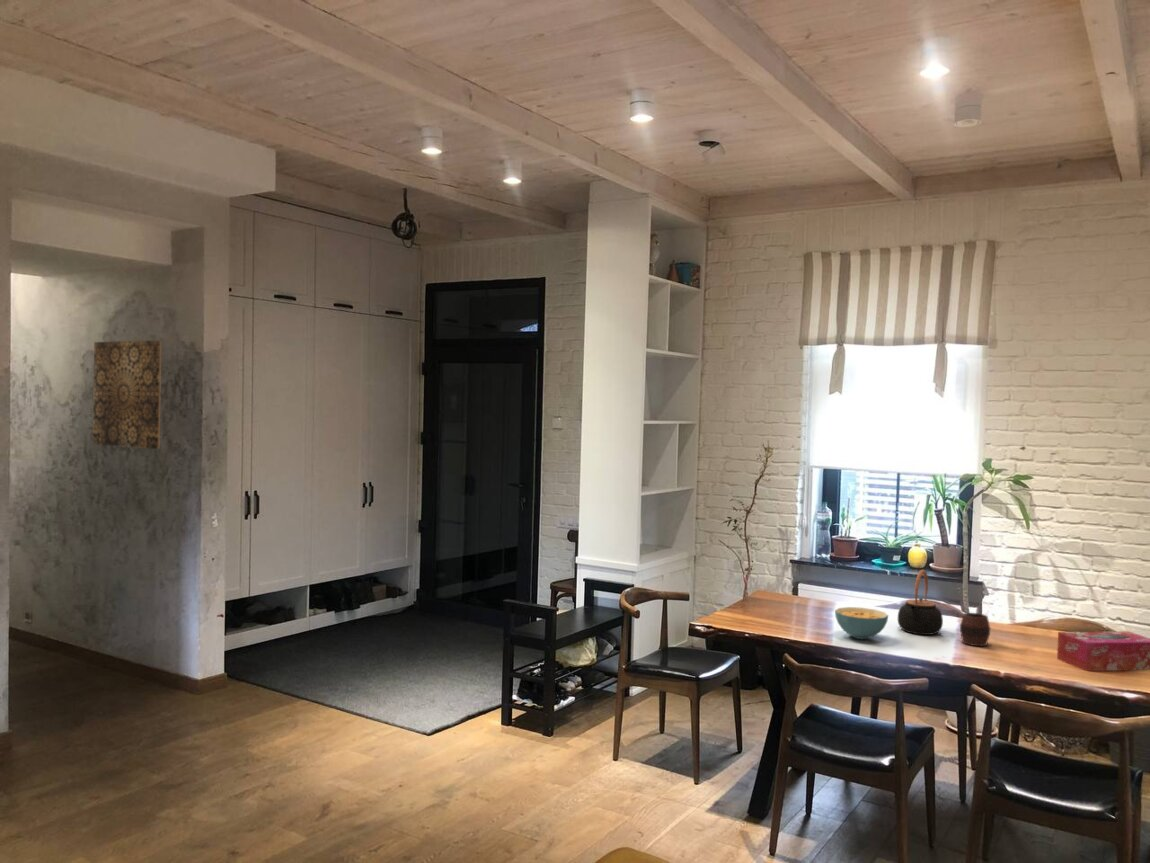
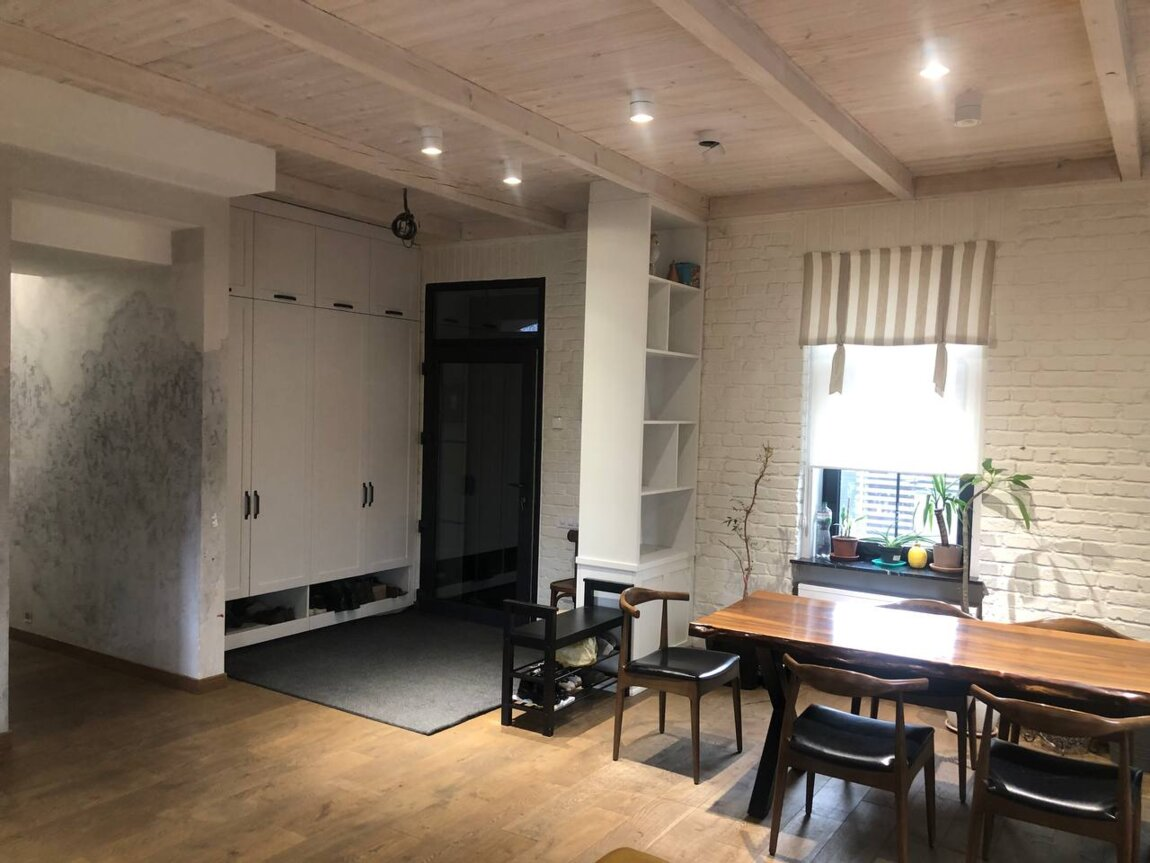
- tissue box [1056,630,1150,672]
- wall art [92,340,162,450]
- teapot [897,569,944,636]
- cereal bowl [834,606,889,640]
- cup [959,612,991,647]
